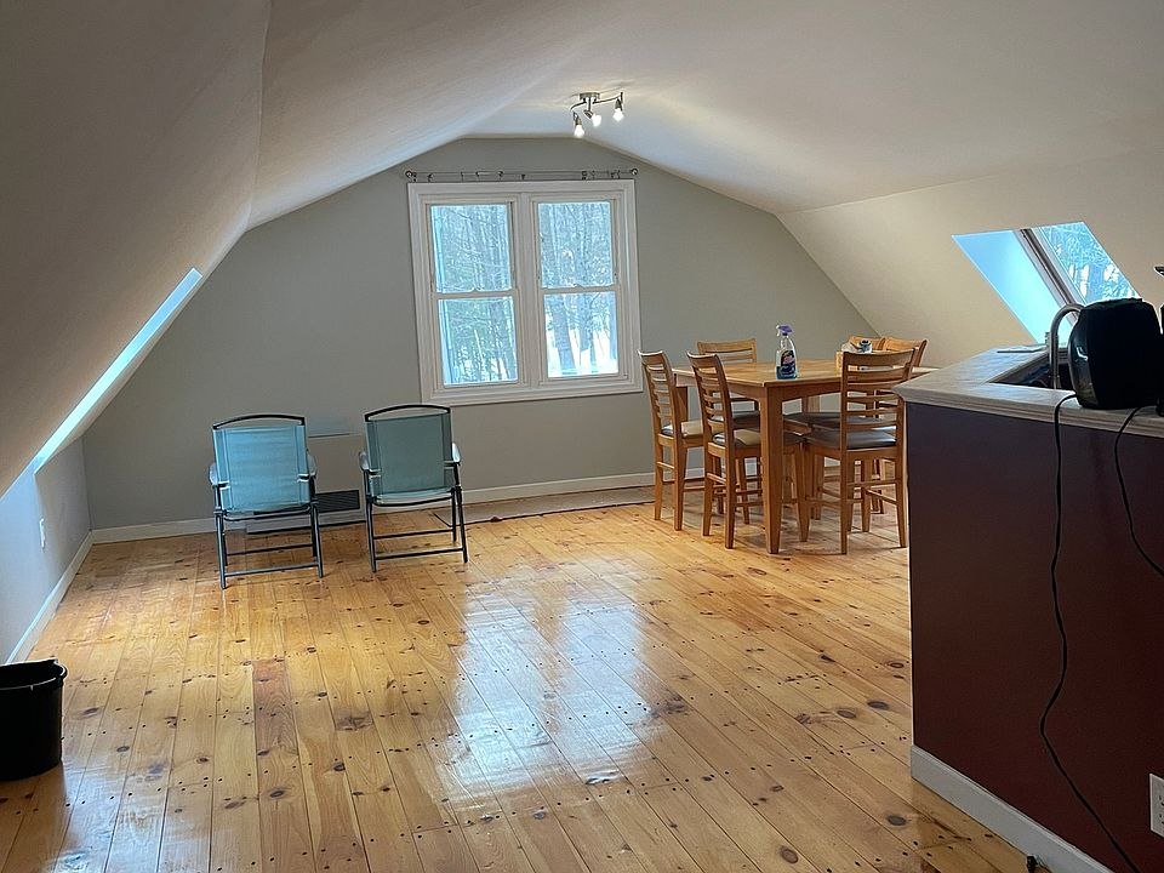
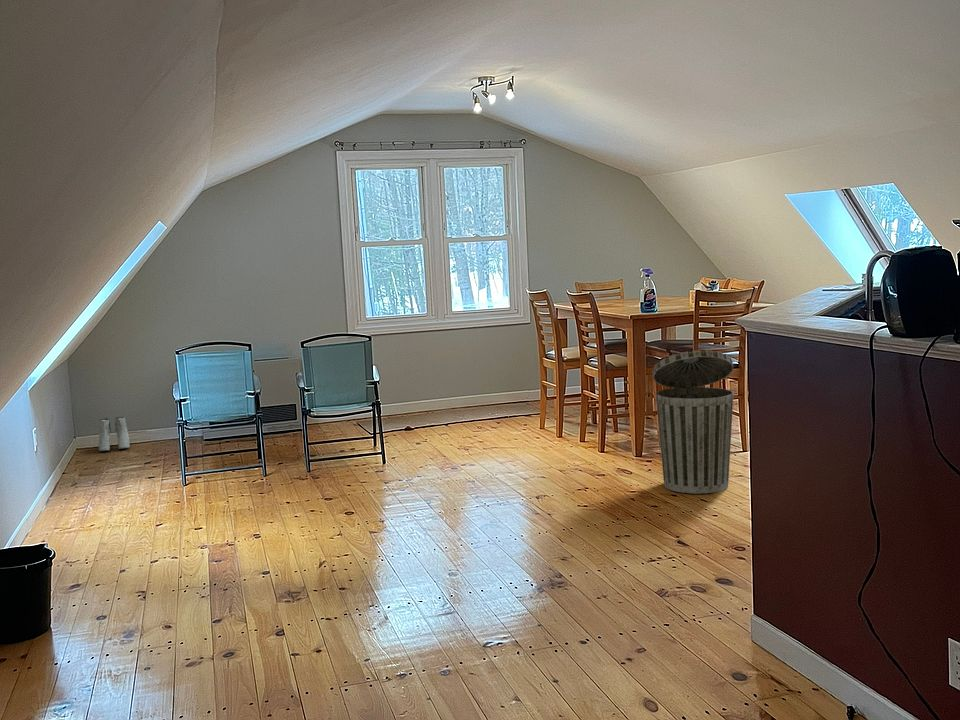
+ trash can [652,349,735,495]
+ boots [97,416,131,452]
